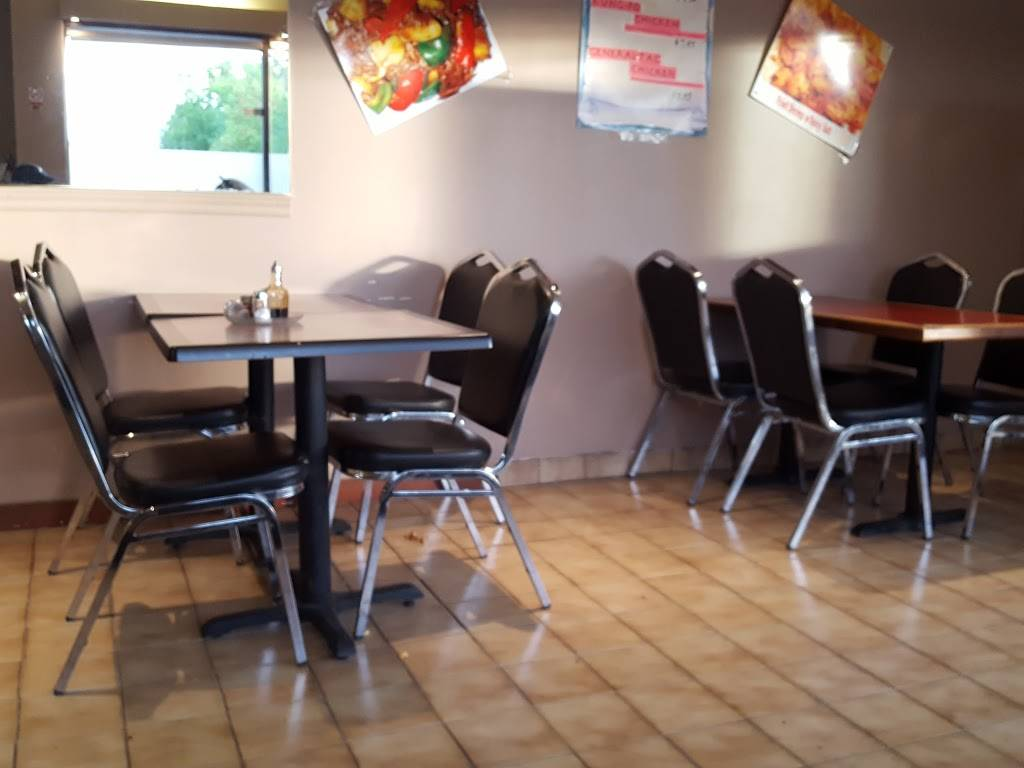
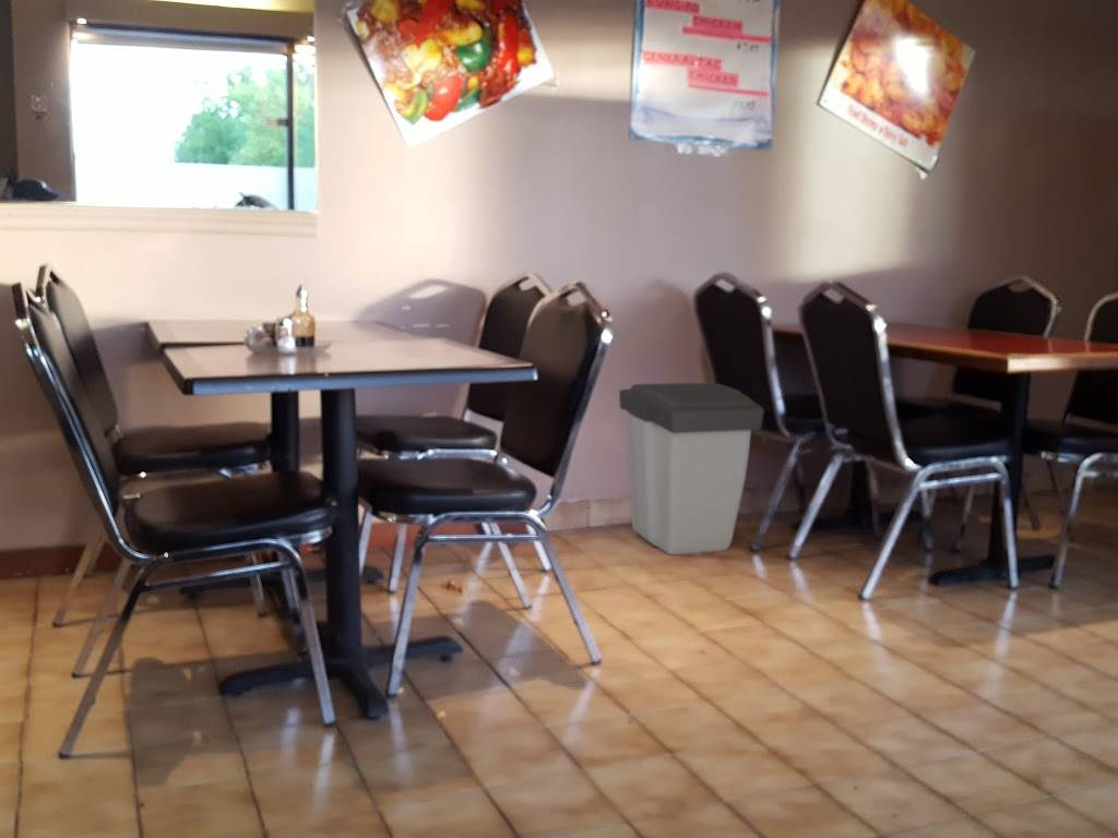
+ trash can [618,382,765,556]
